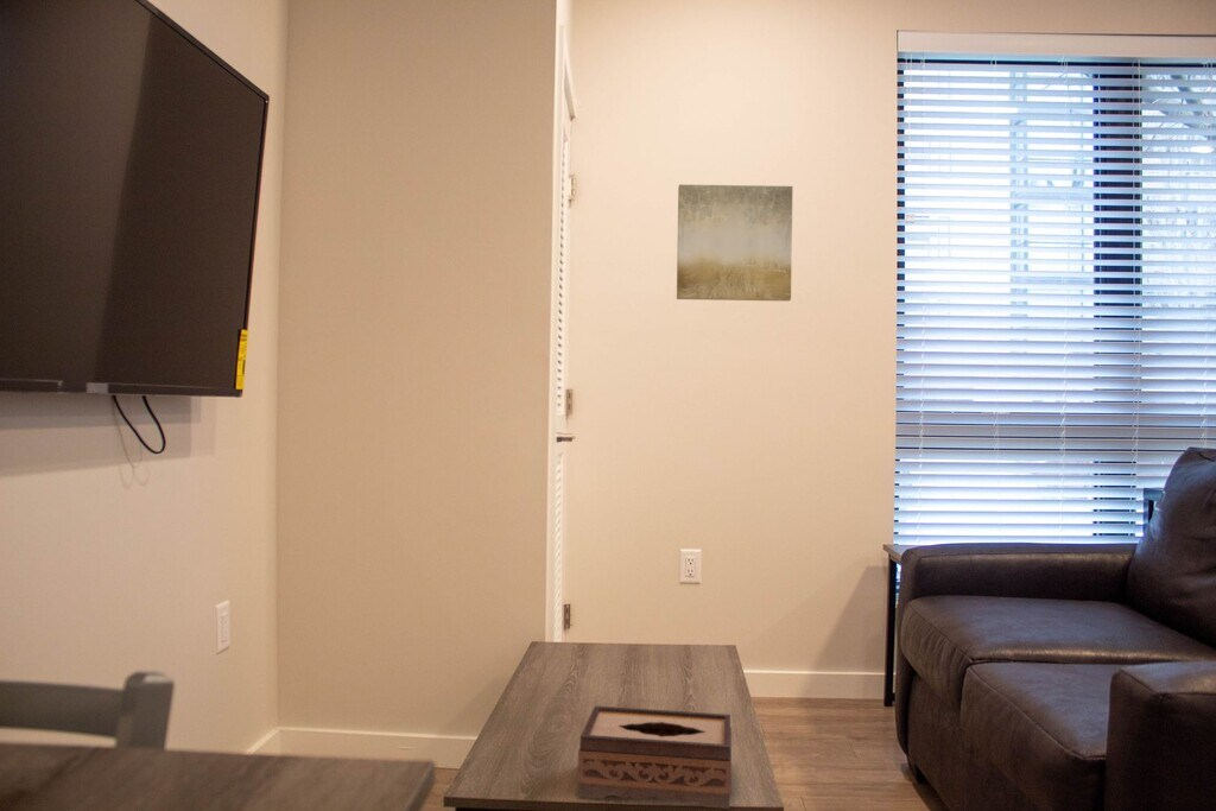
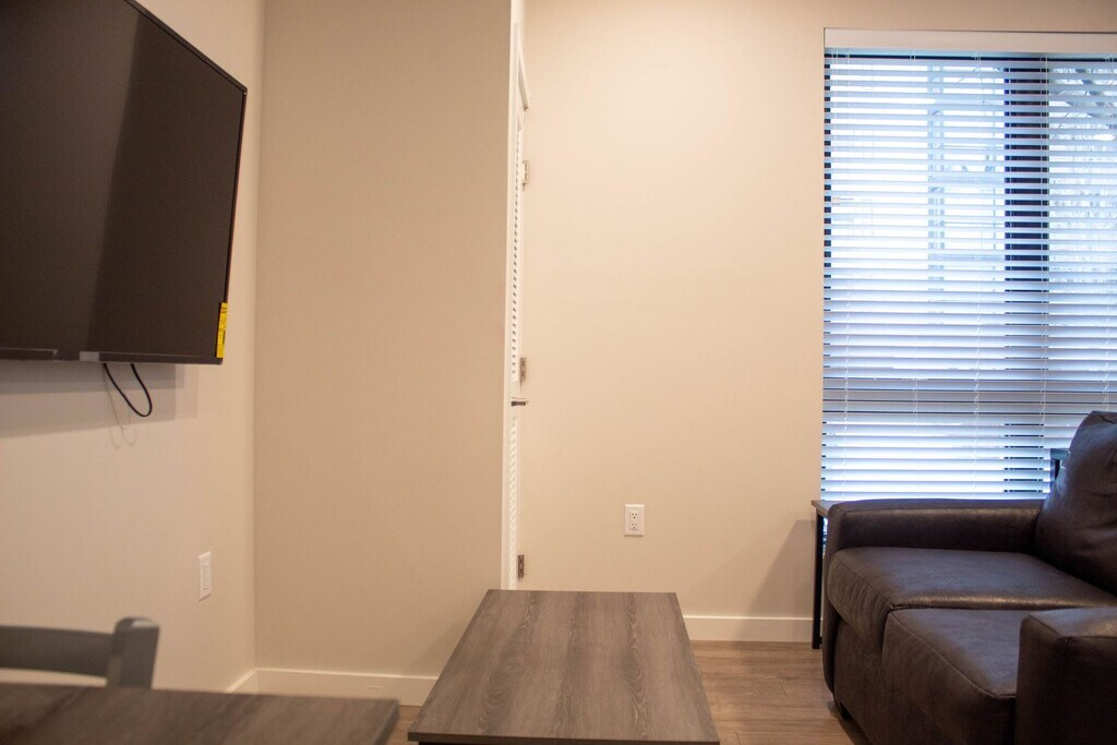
- wall art [676,183,794,303]
- tissue box [576,705,733,810]
